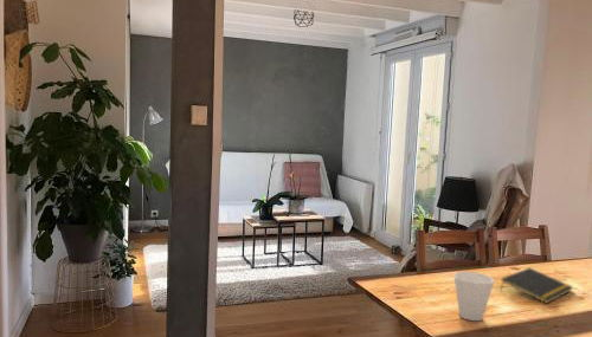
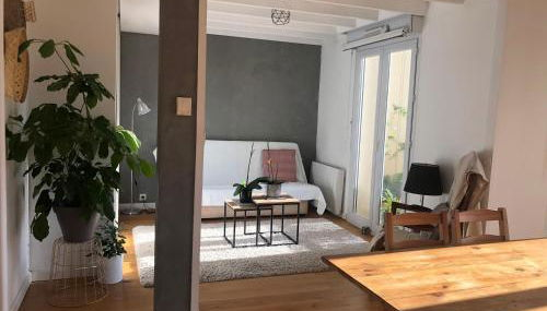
- notepad [500,266,574,304]
- cup [452,271,496,322]
